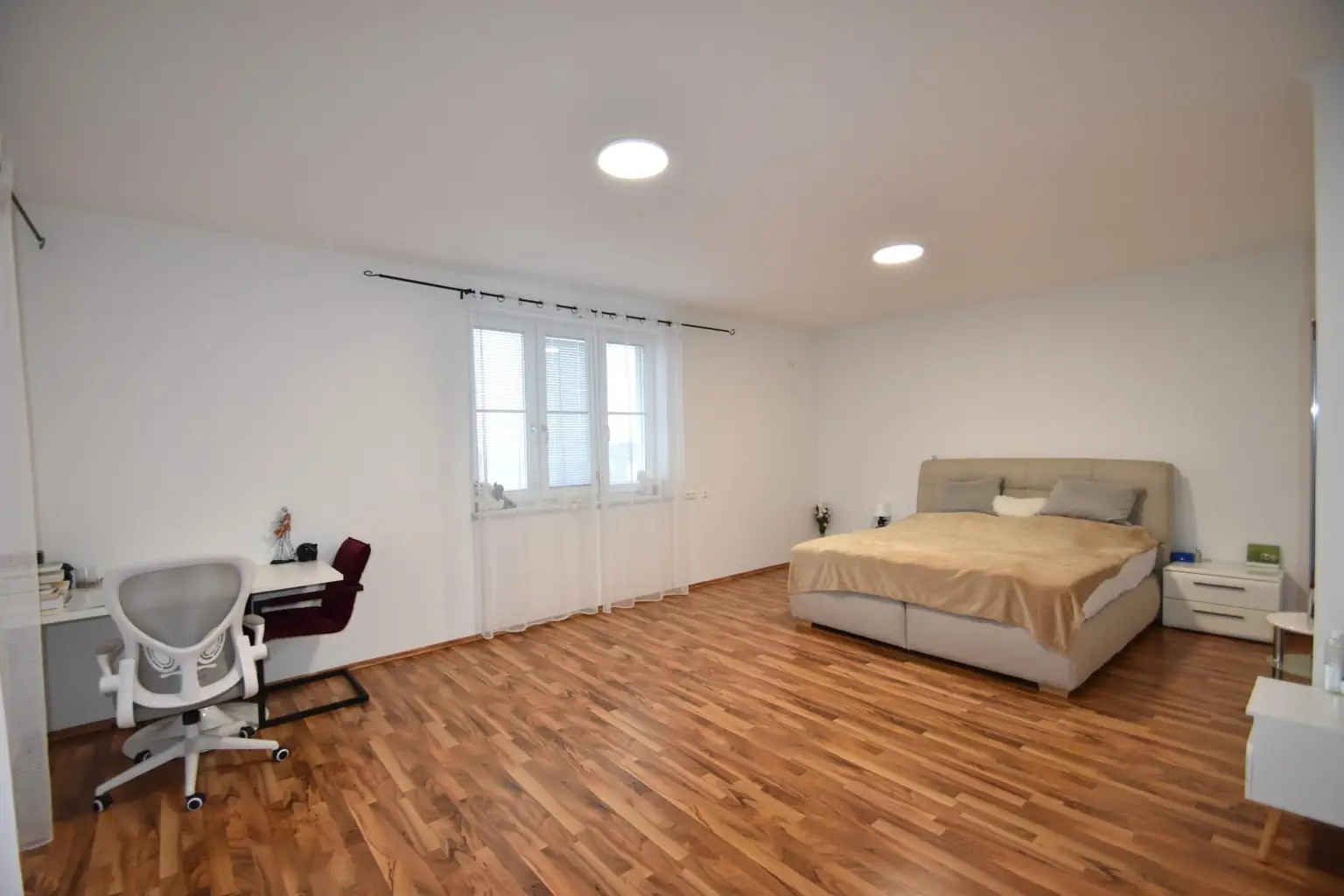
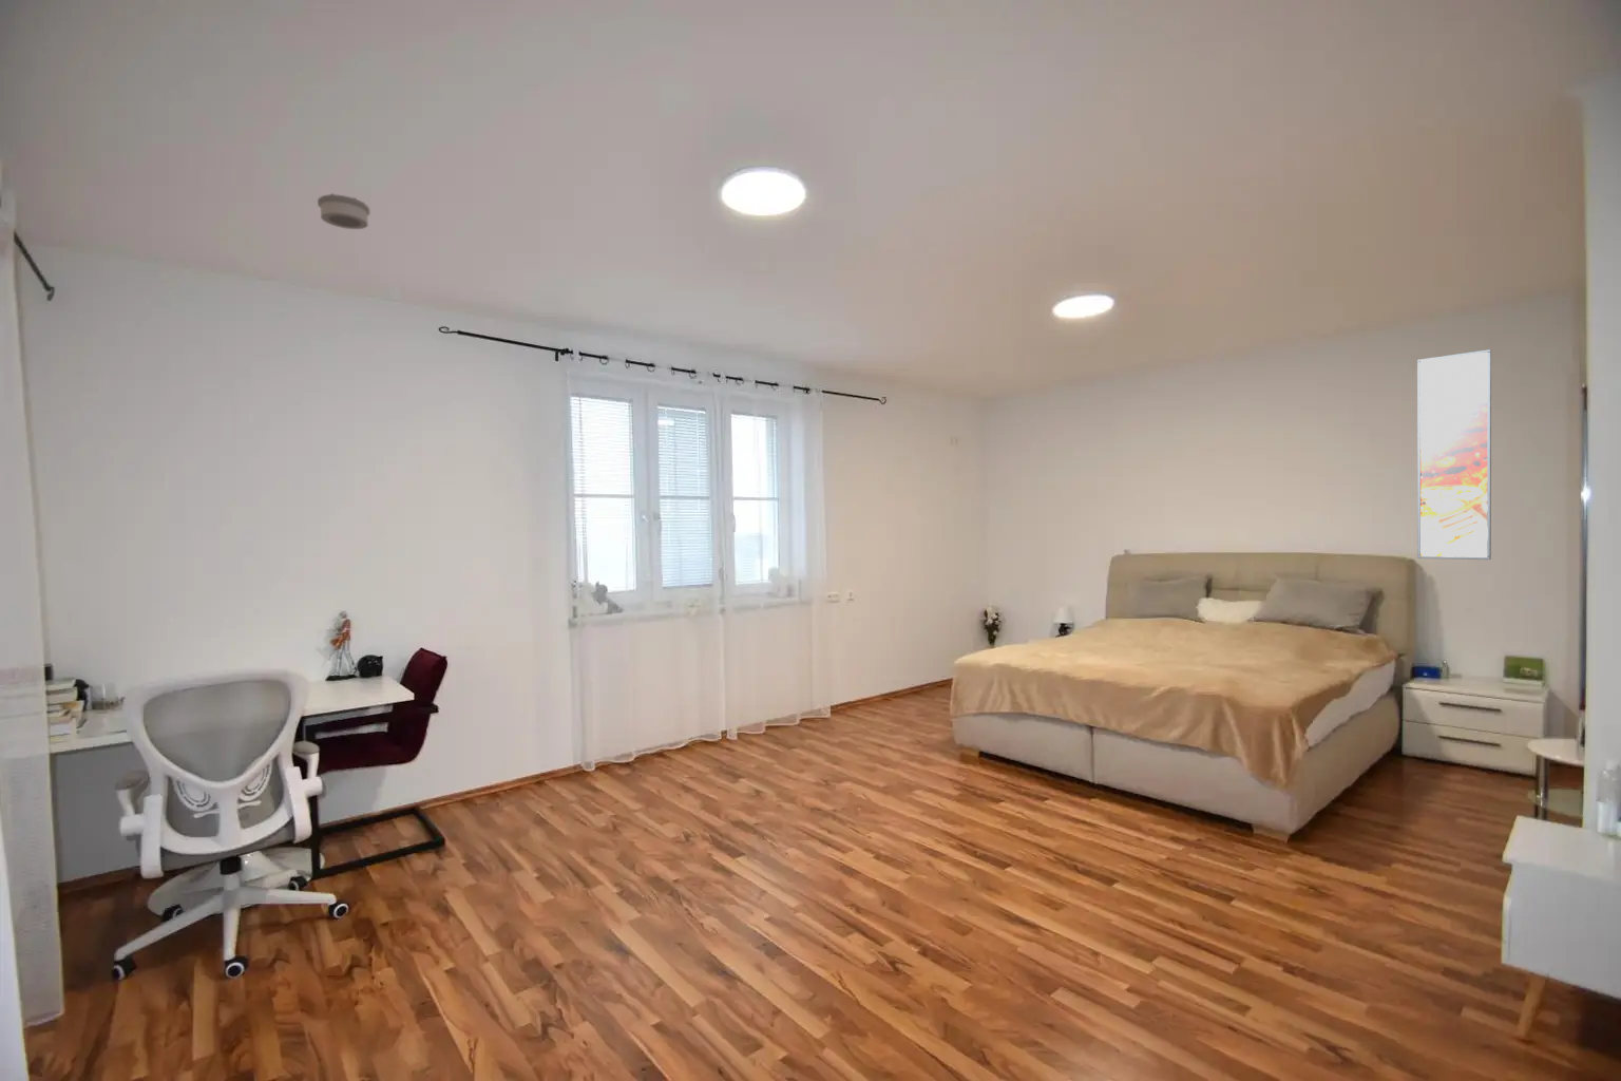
+ smoke detector [316,192,370,230]
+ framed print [1416,349,1492,561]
